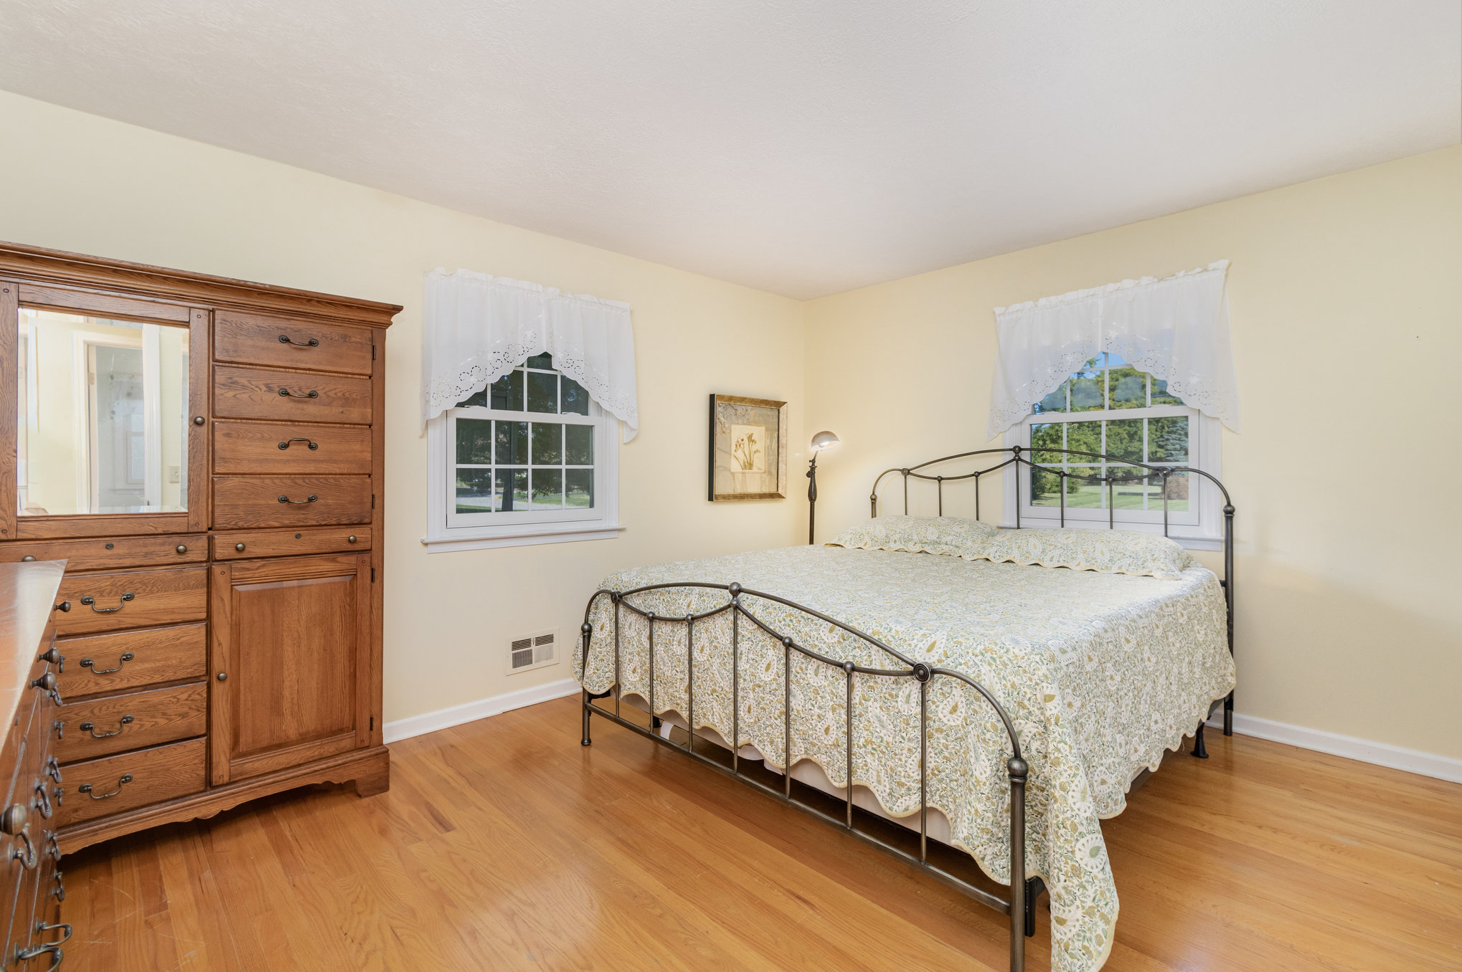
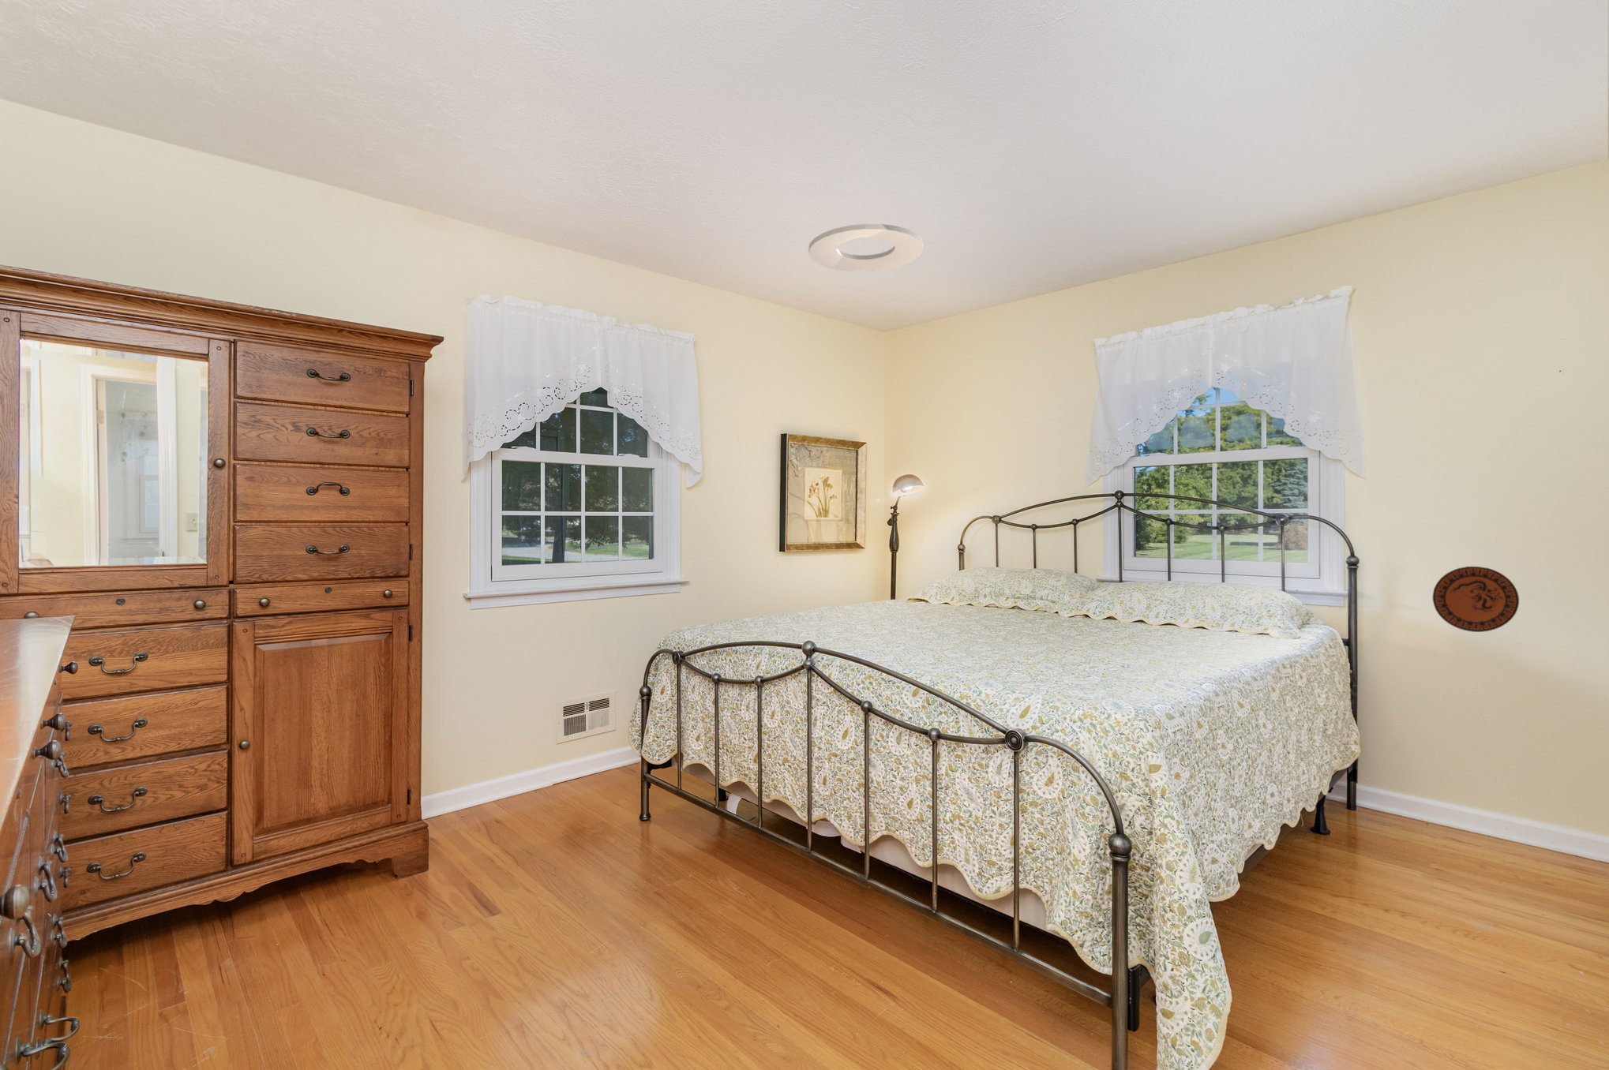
+ decorative plate [1432,566,1519,633]
+ ceiling light [807,223,925,273]
